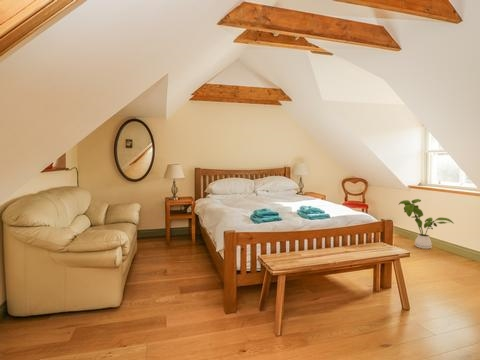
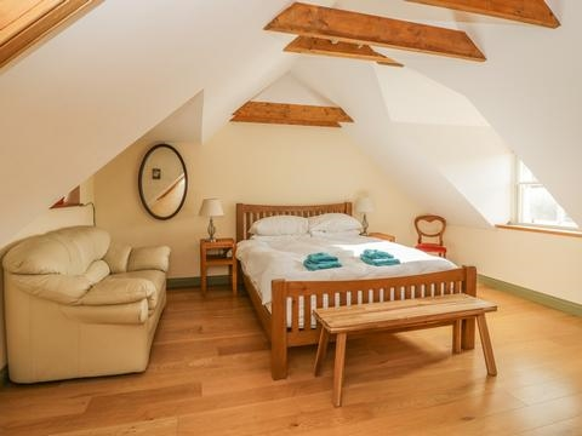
- house plant [398,198,454,250]
